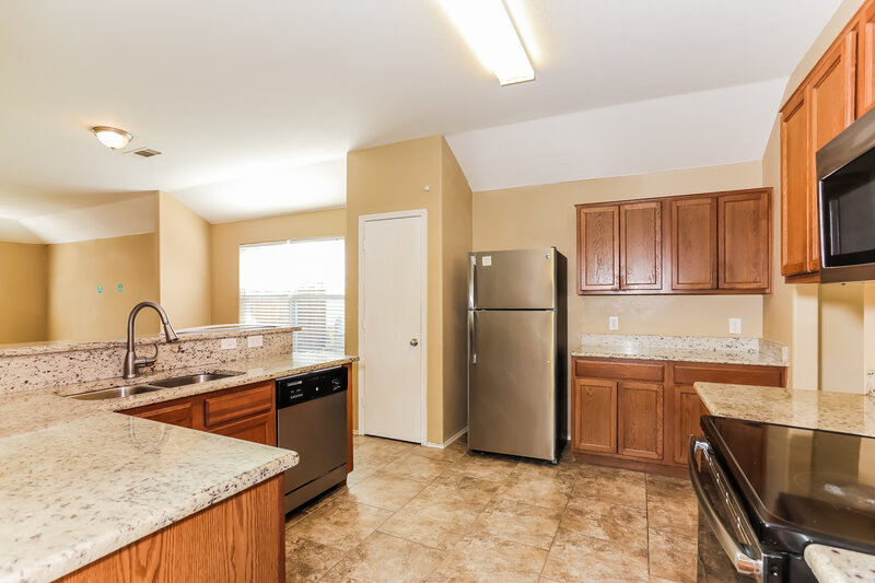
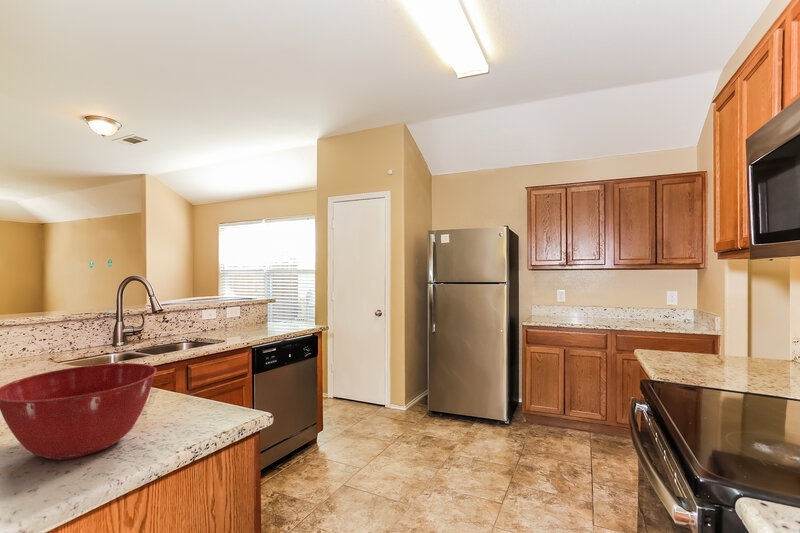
+ mixing bowl [0,362,158,461]
